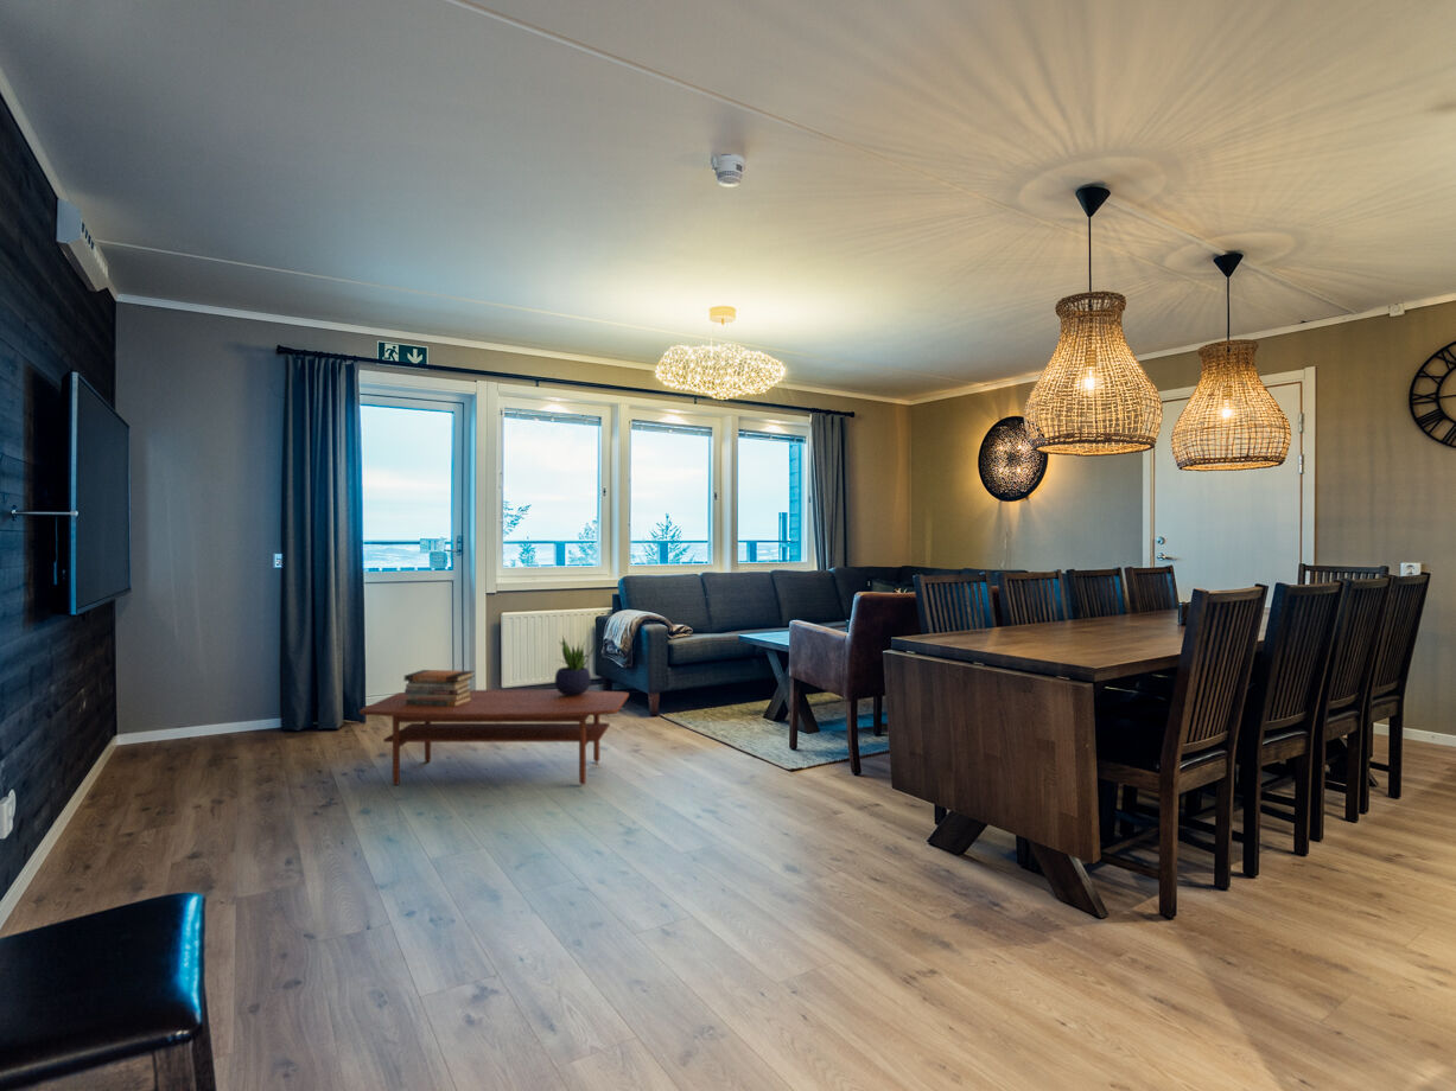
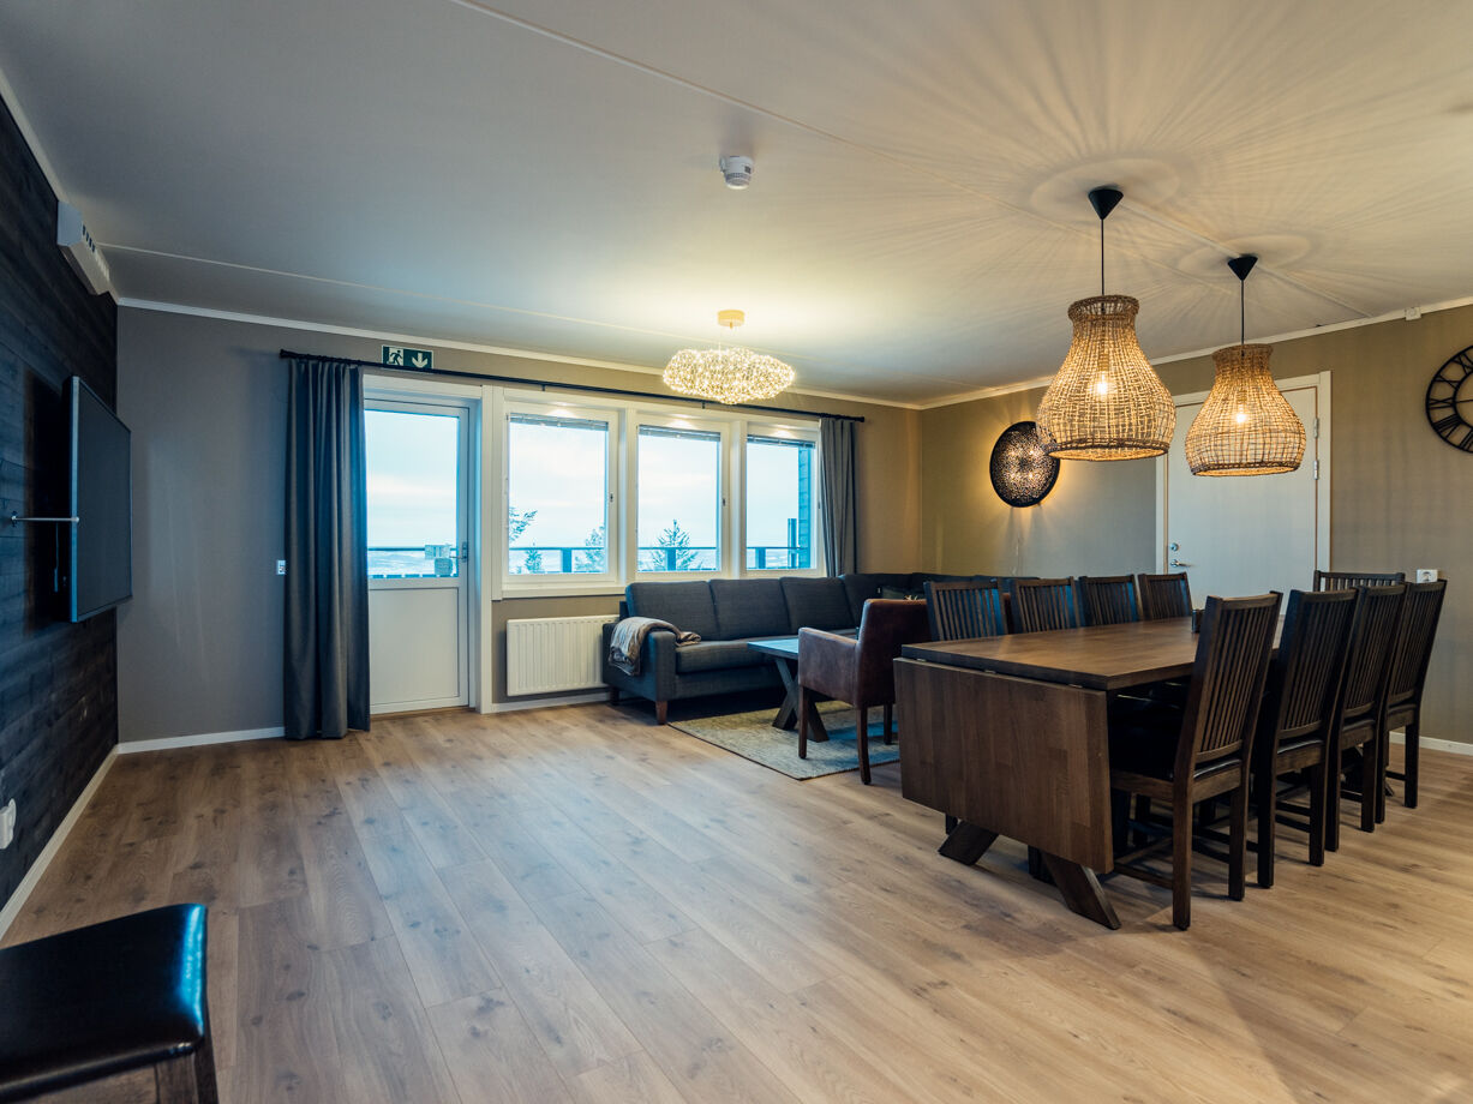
- book stack [403,669,476,707]
- potted plant [554,634,598,696]
- coffee table [358,688,630,786]
